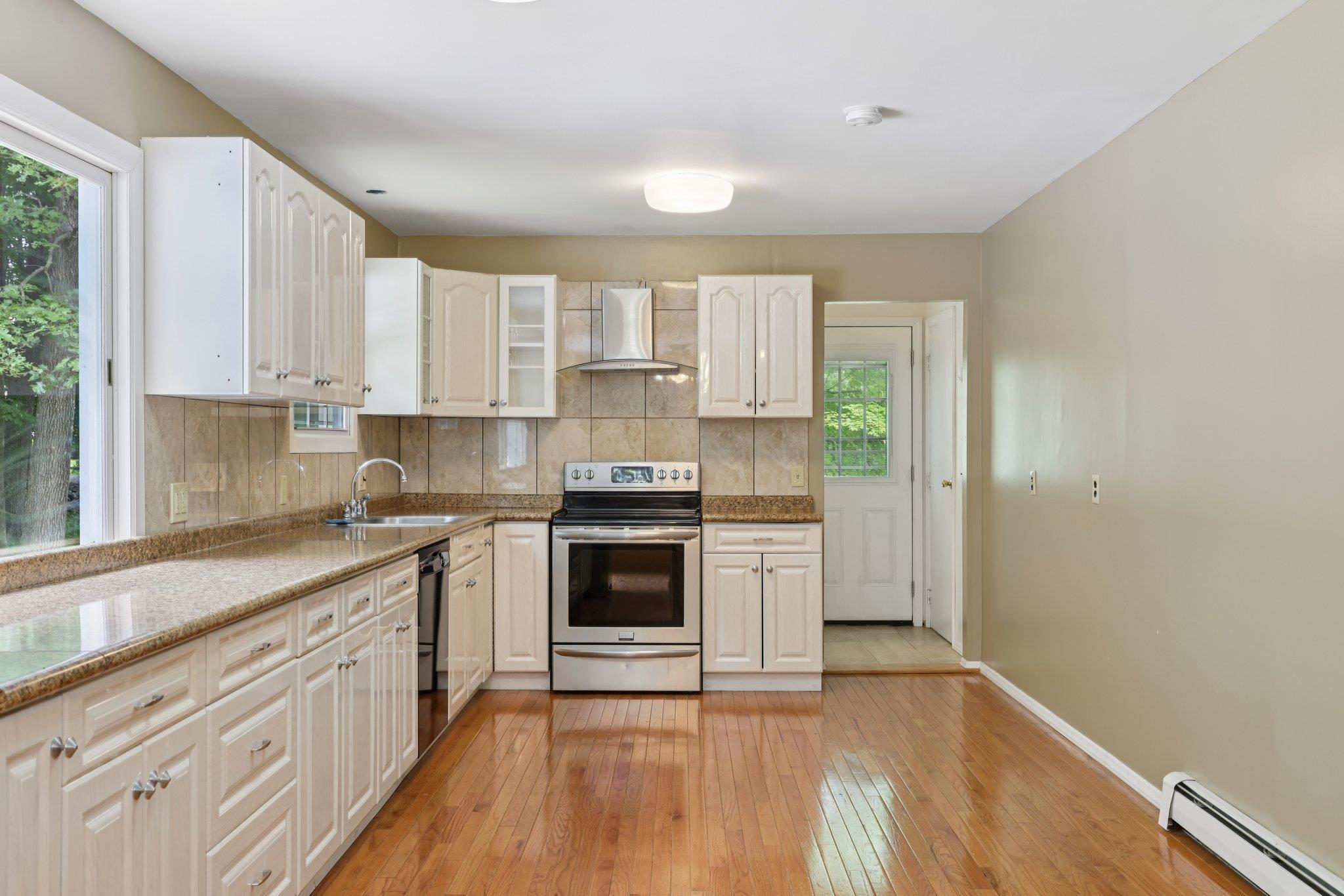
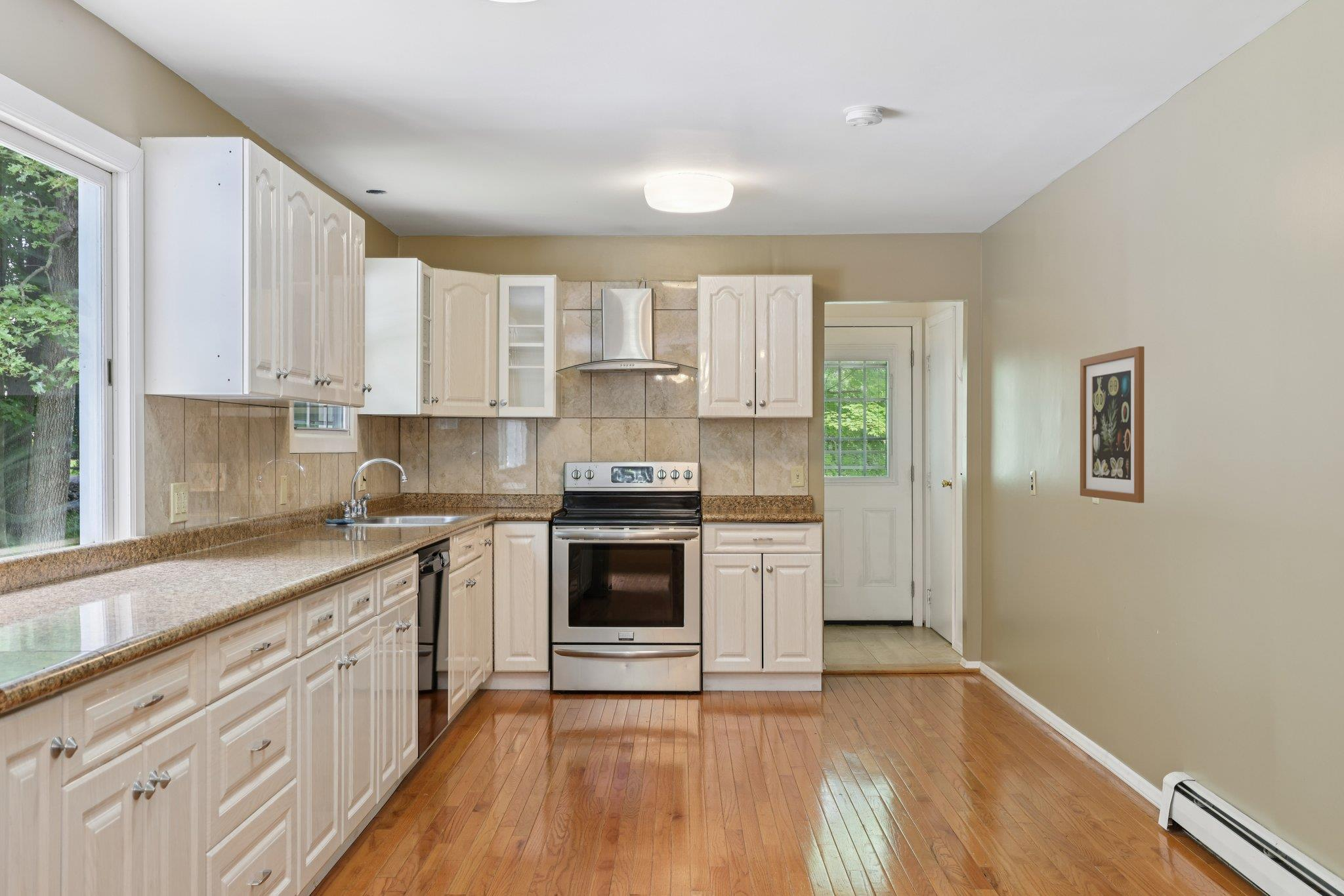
+ wall art [1080,346,1145,504]
